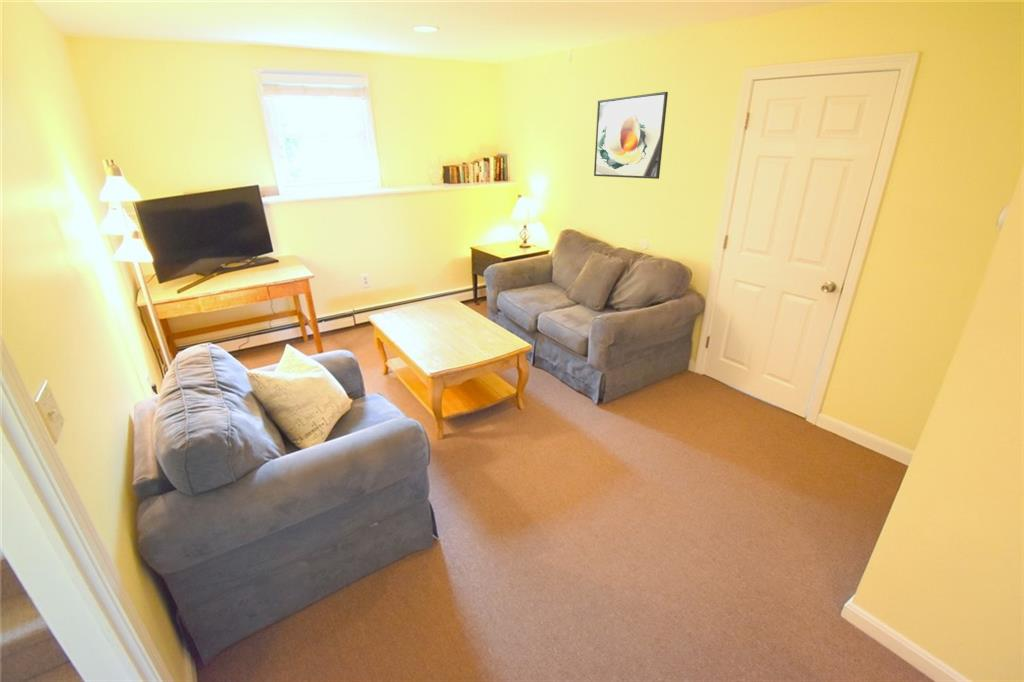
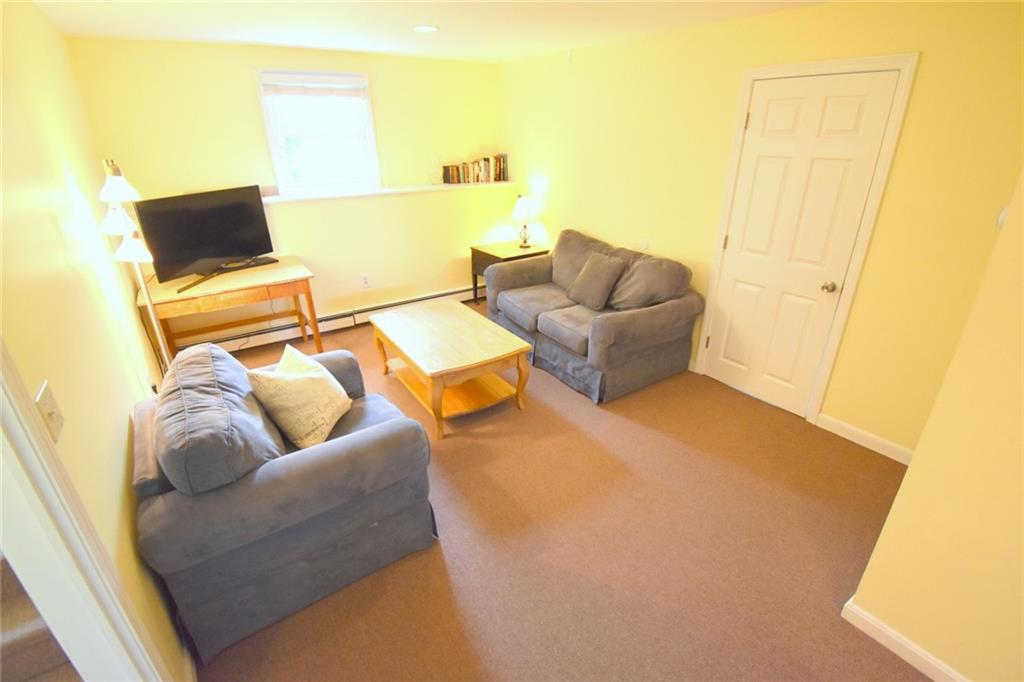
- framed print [593,91,669,180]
